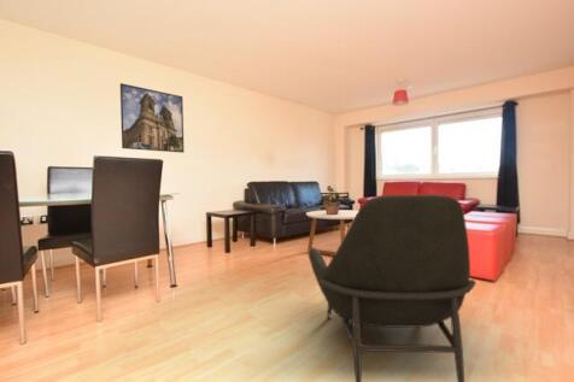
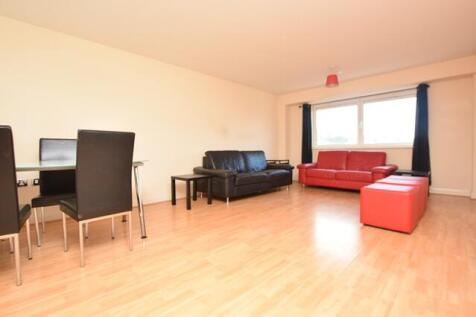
- armchair [308,193,478,382]
- coffee table [305,208,359,257]
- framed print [119,82,184,154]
- potted plant [321,184,344,214]
